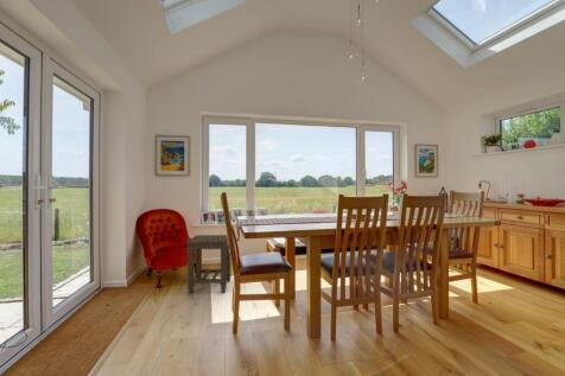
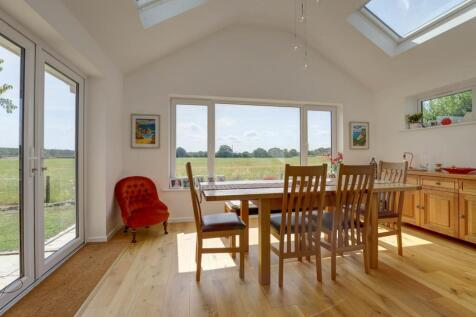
- side table [185,234,231,294]
